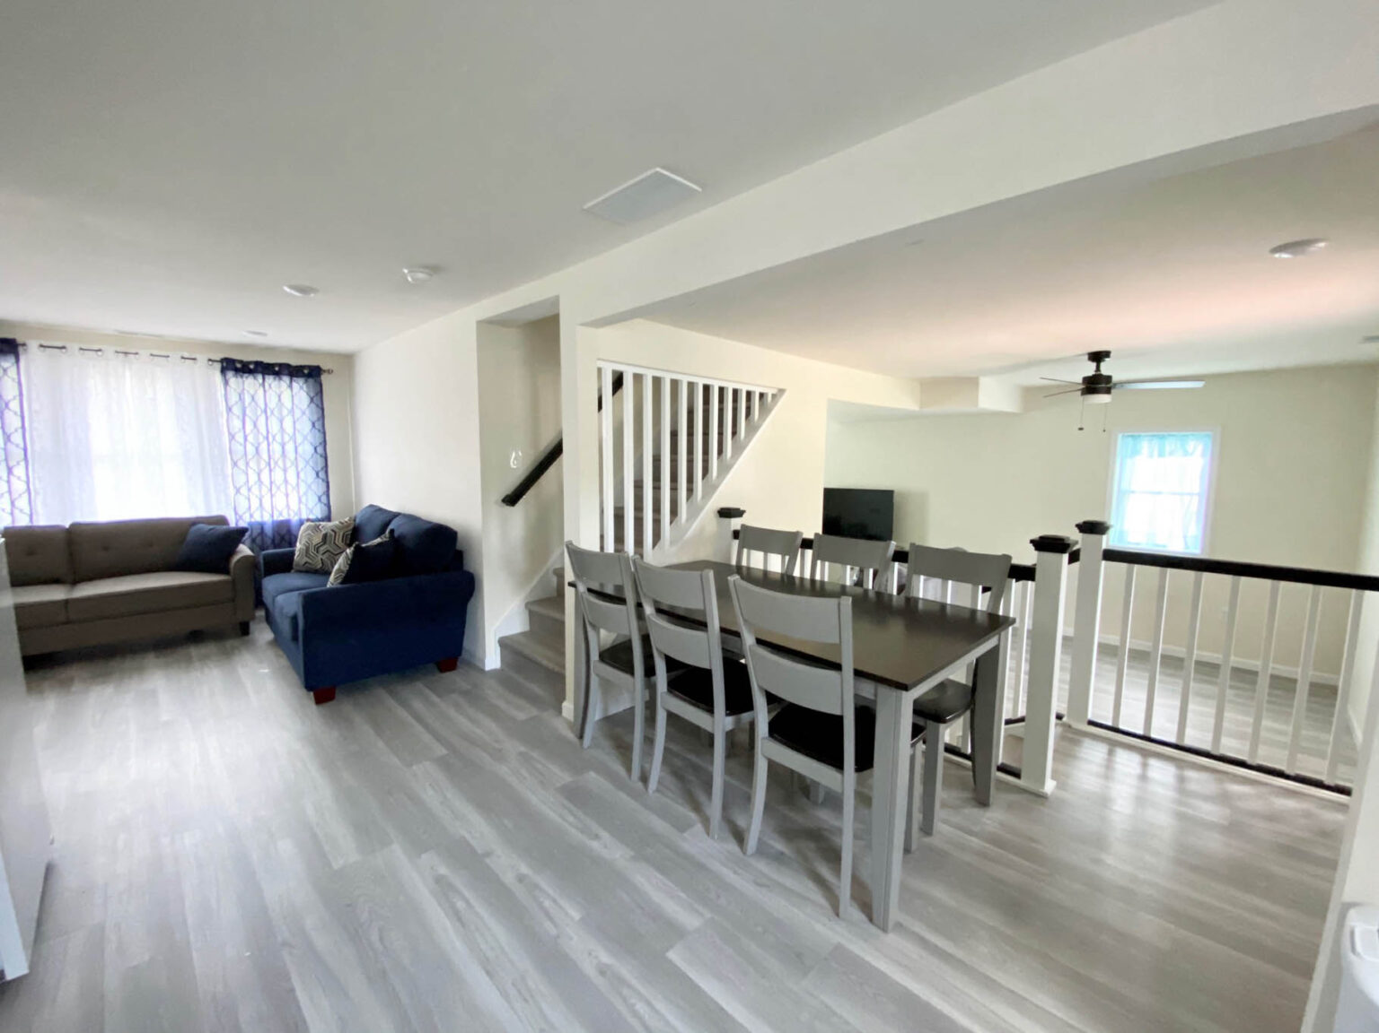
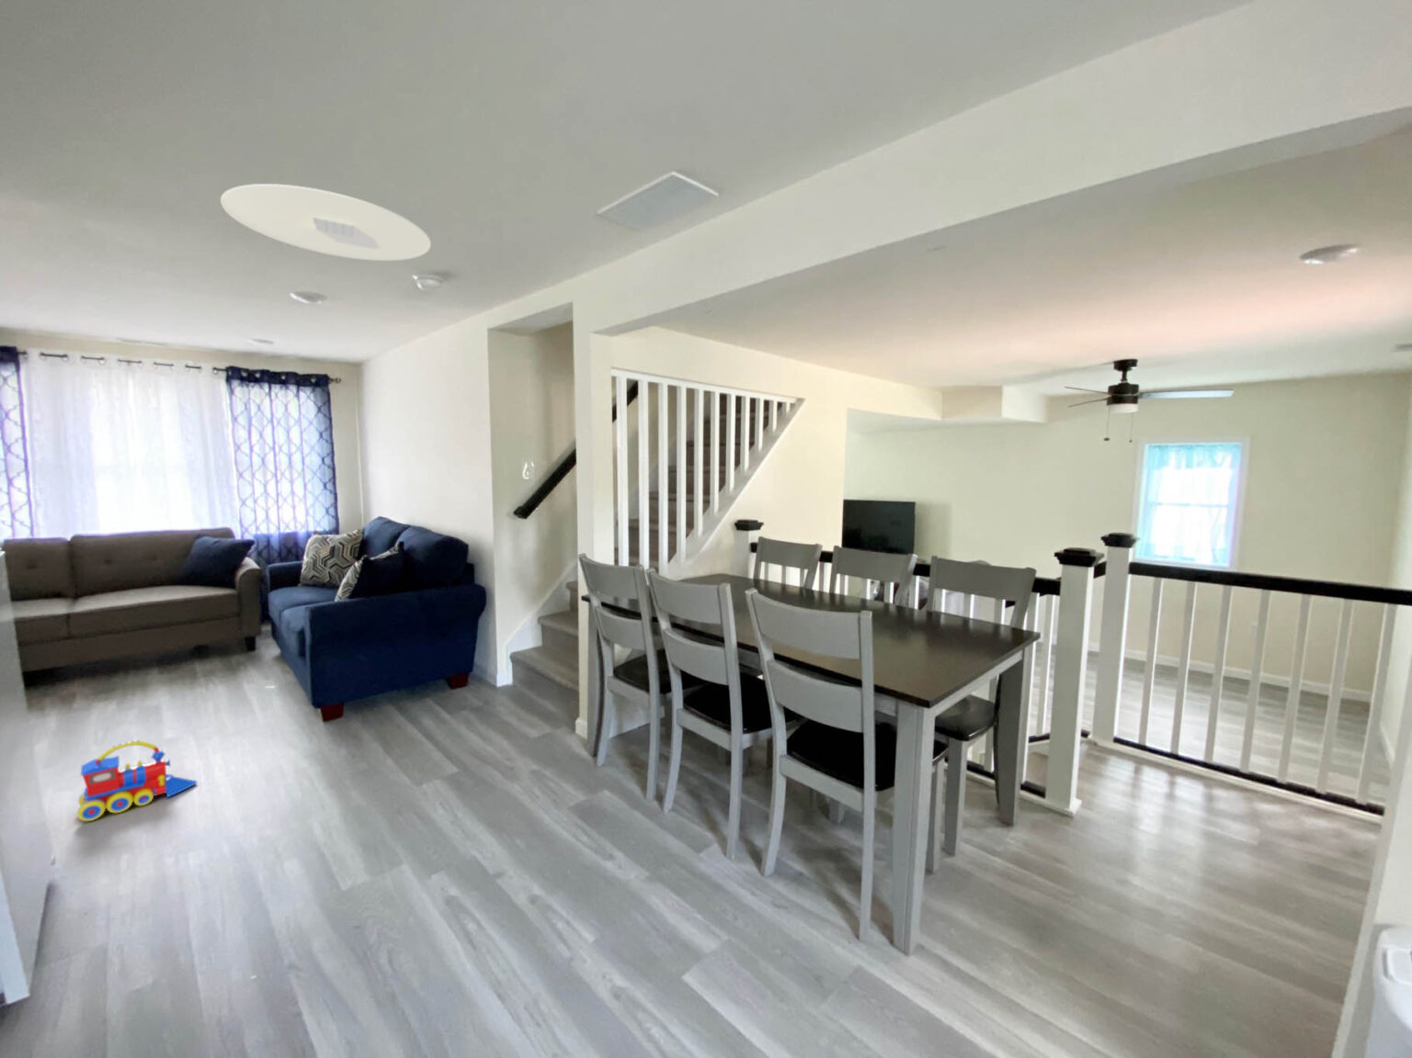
+ ceiling light [220,182,432,262]
+ toy train [77,739,198,822]
